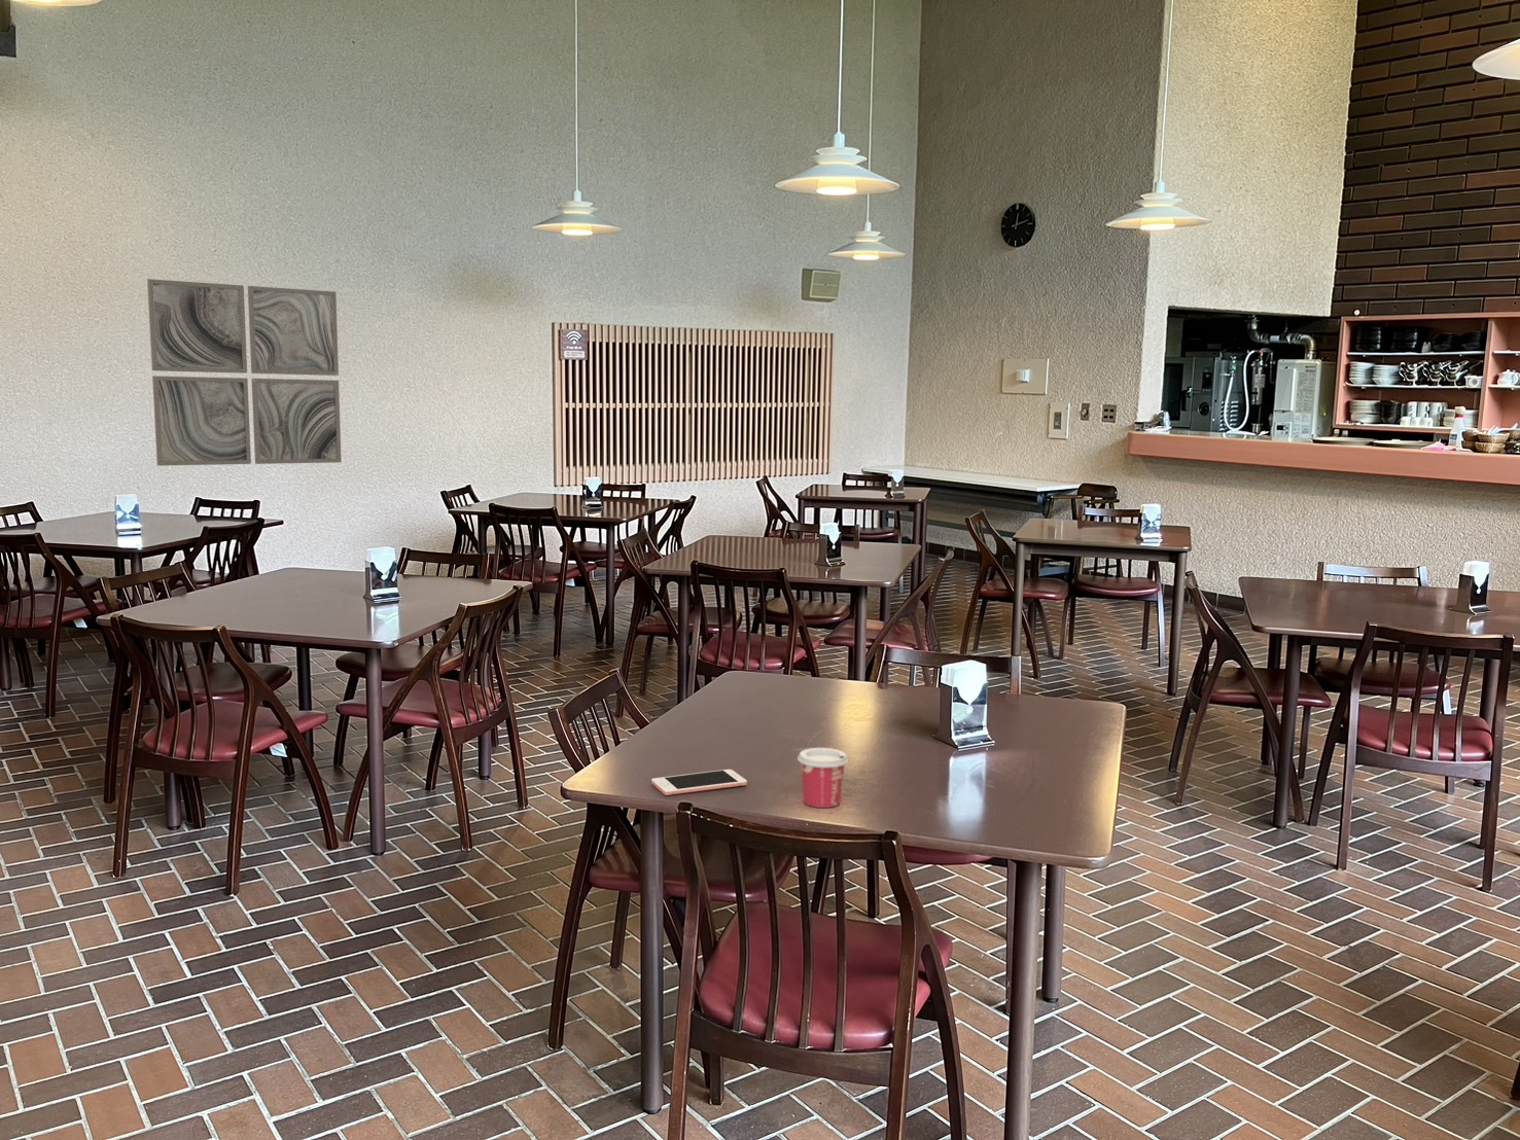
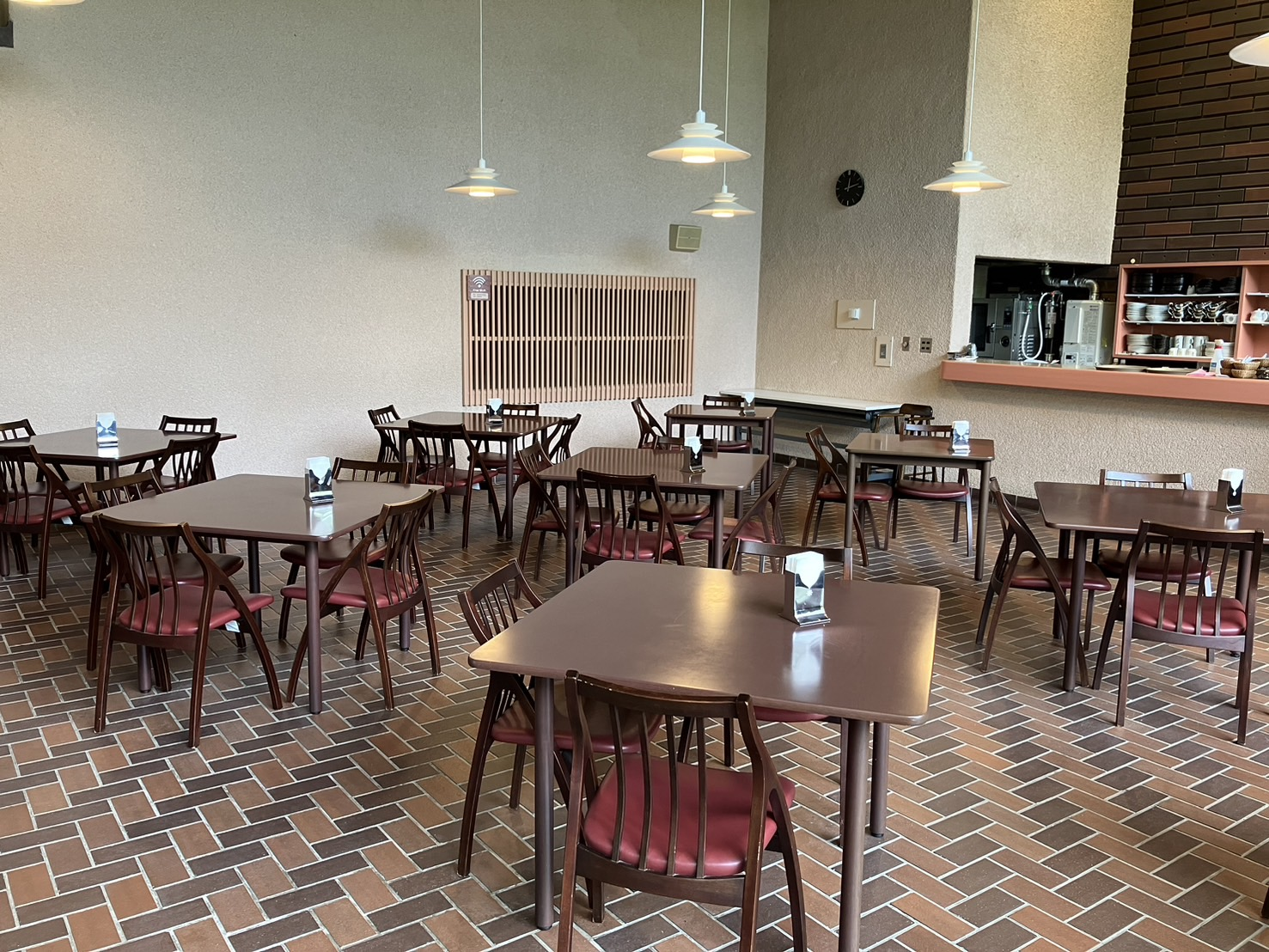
- cup [797,747,849,808]
- wall art [146,278,343,467]
- cell phone [650,769,749,796]
